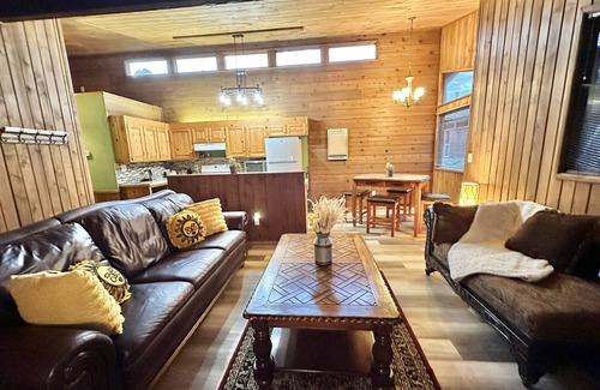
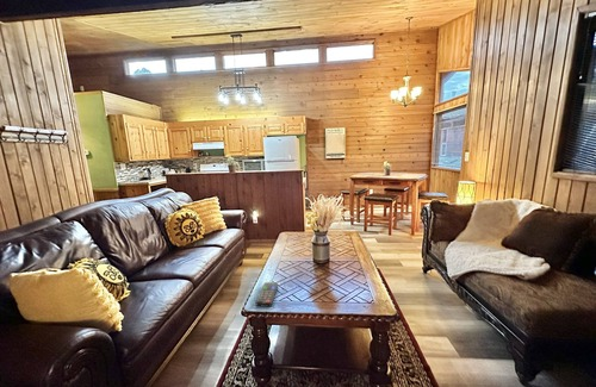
+ remote control [255,281,279,308]
